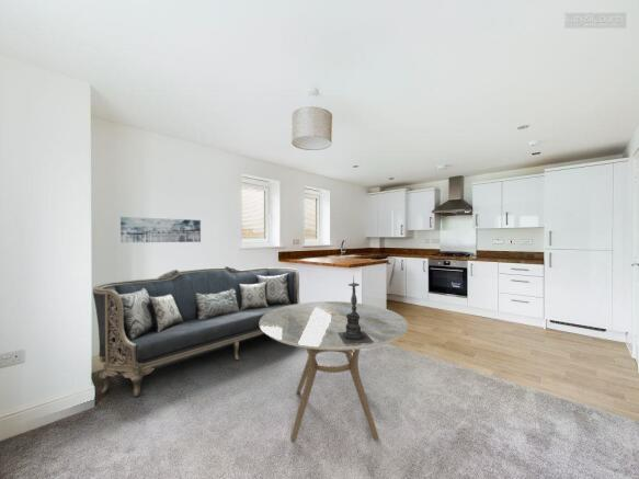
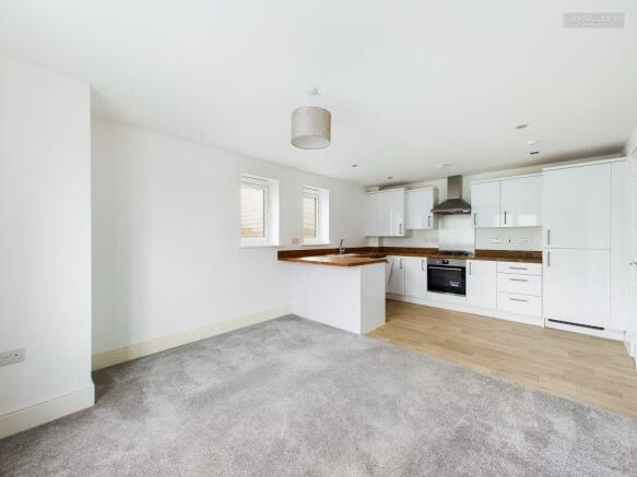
- wall art [119,216,202,243]
- candle holder [338,276,374,344]
- sofa [92,265,301,398]
- dining table [259,300,409,442]
